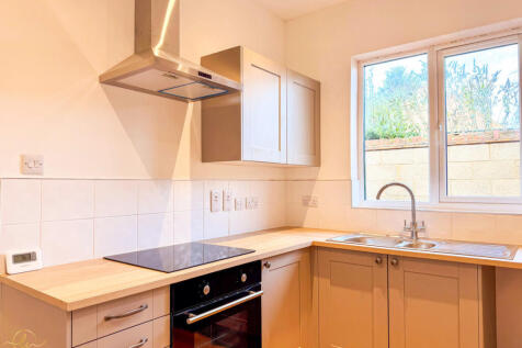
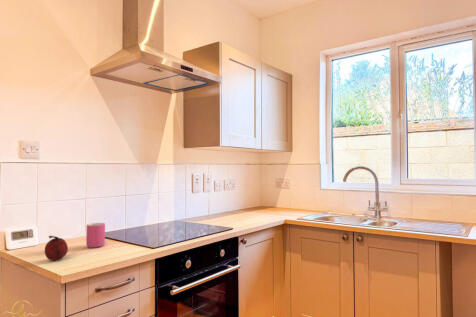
+ fruit [44,235,69,261]
+ mug [85,222,106,249]
